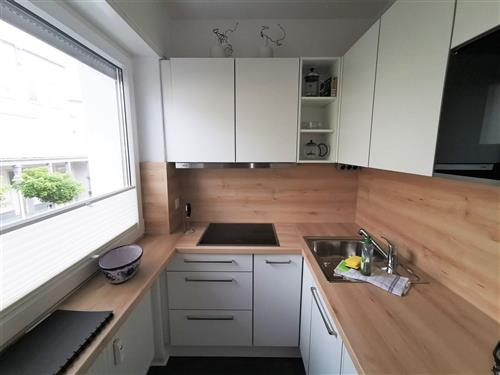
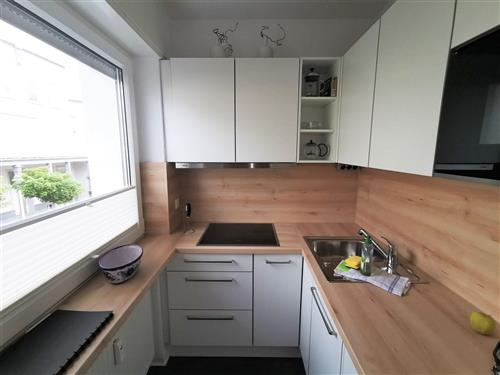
+ apple [469,311,497,336]
